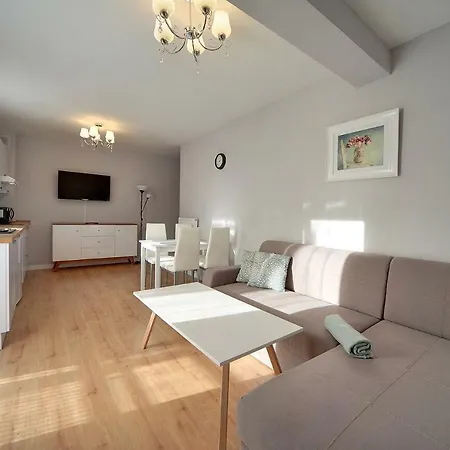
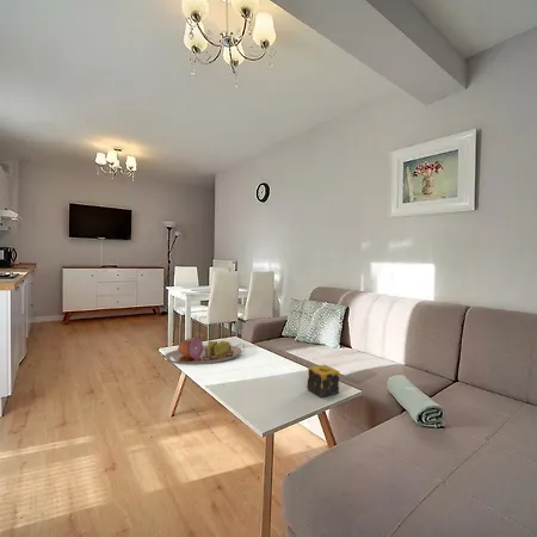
+ serving tray [160,337,246,365]
+ candle [307,364,341,399]
